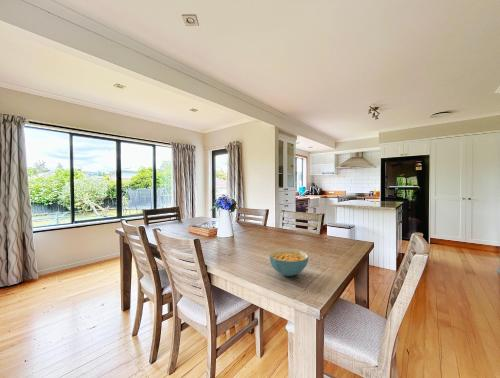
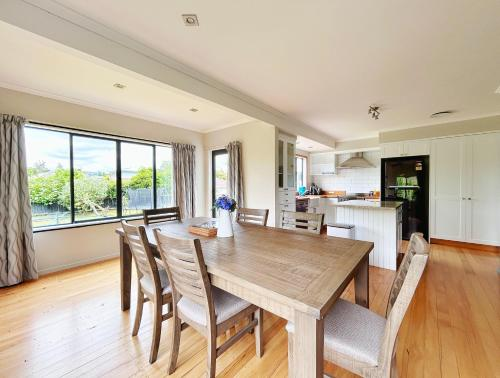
- cereal bowl [268,248,309,277]
